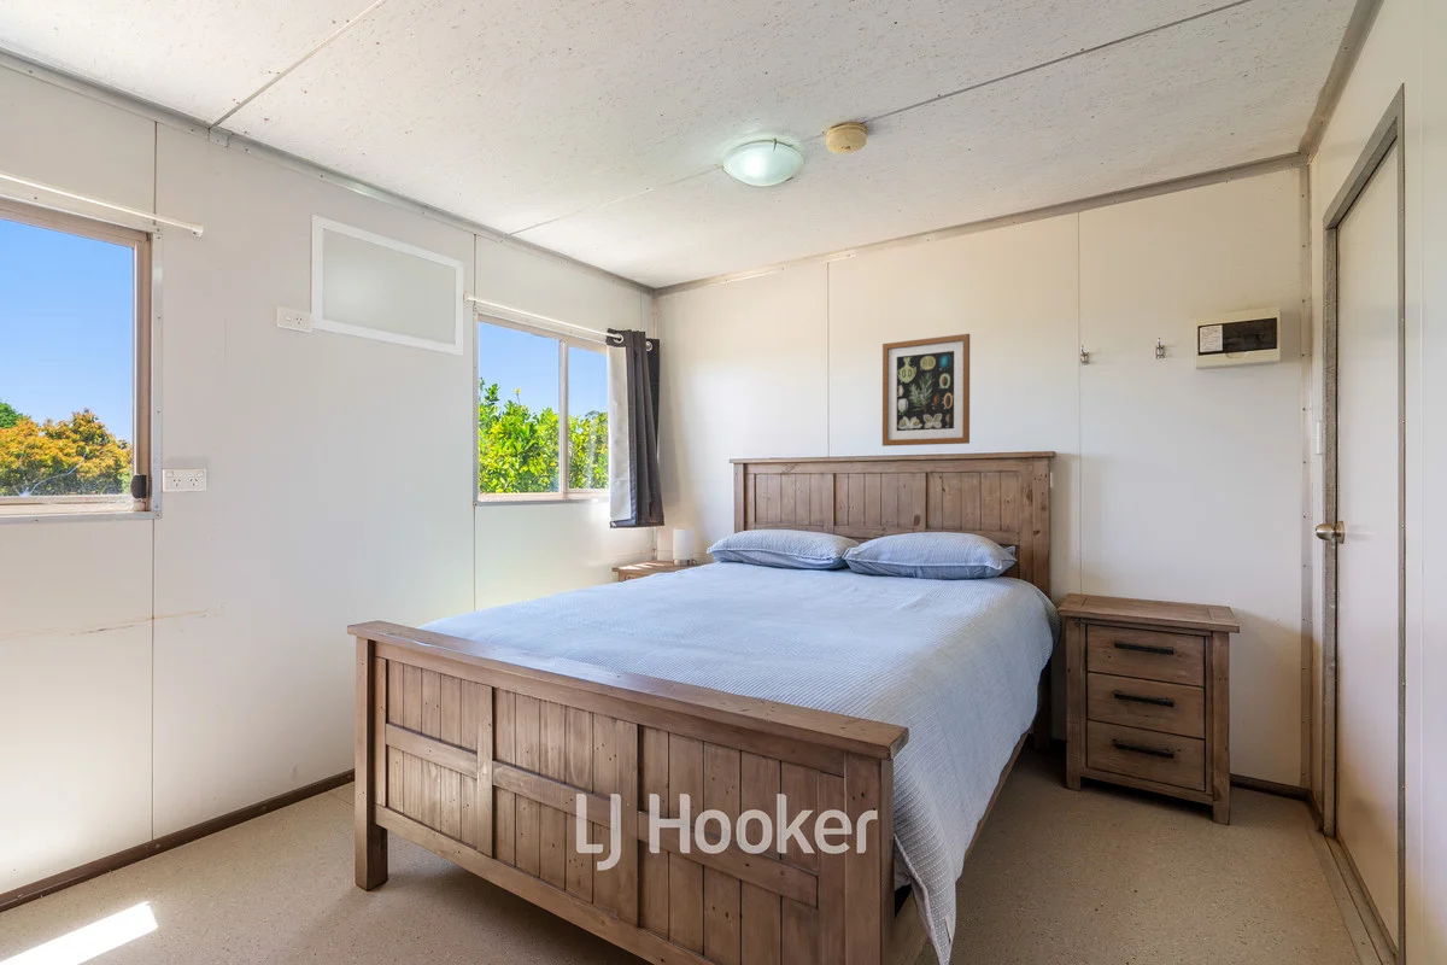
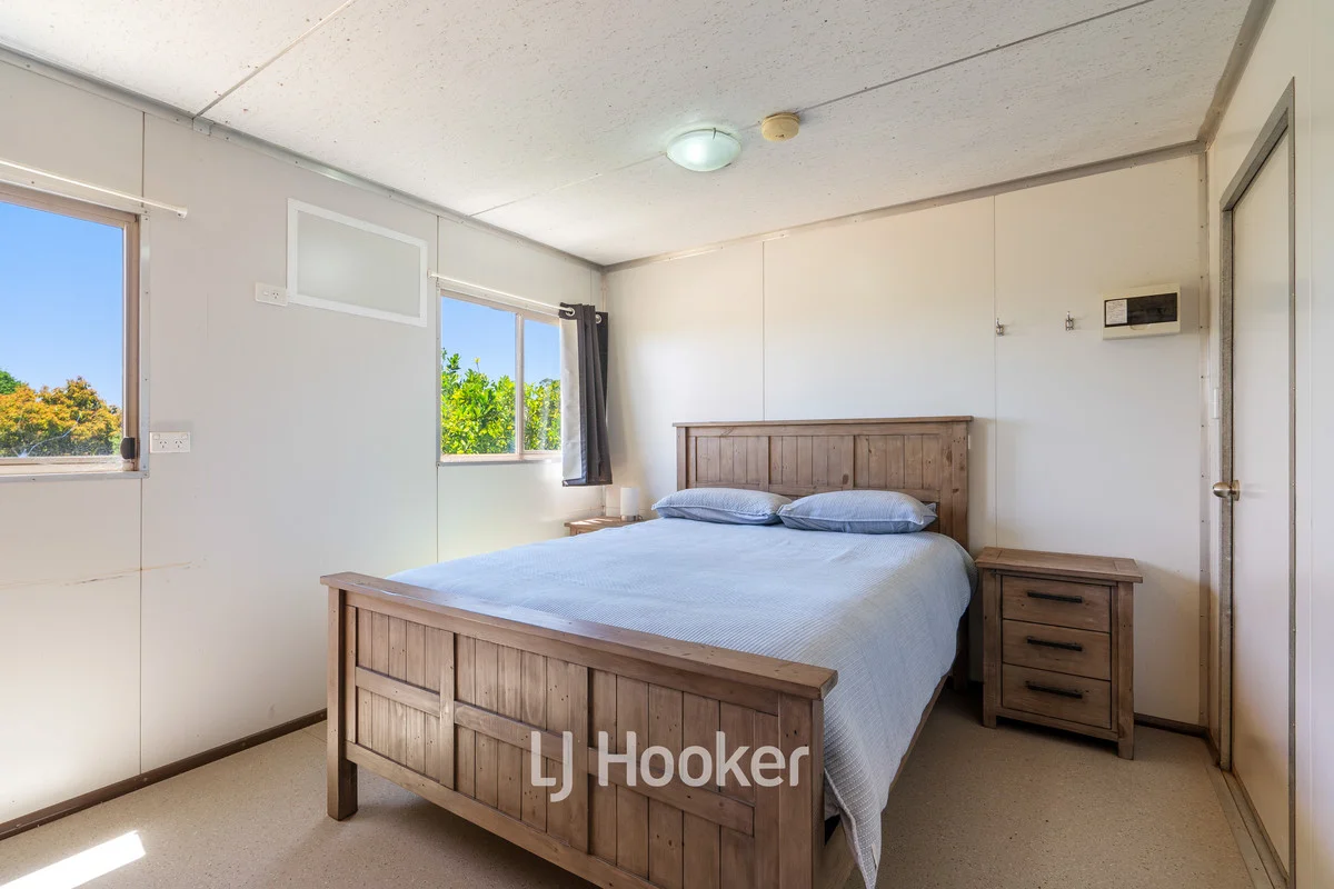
- wall art [881,333,971,448]
